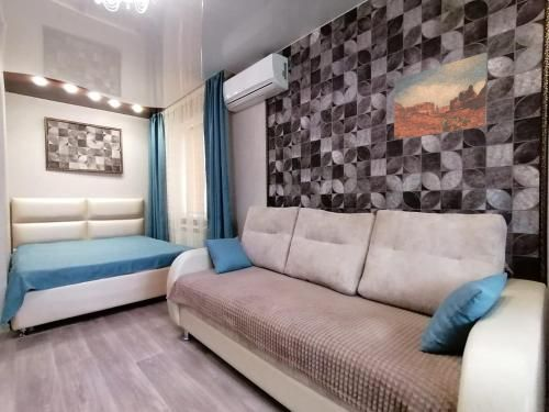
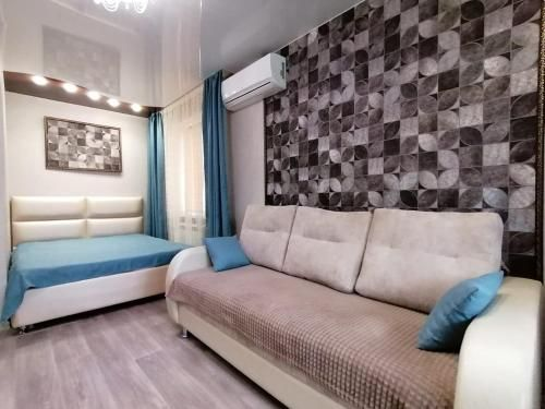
- wall art [393,52,489,141]
